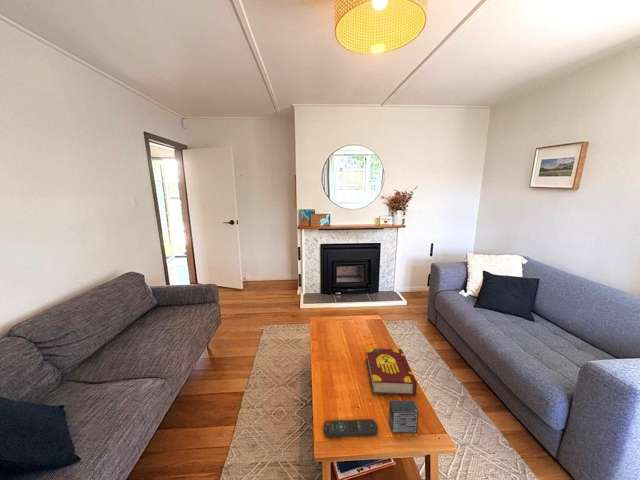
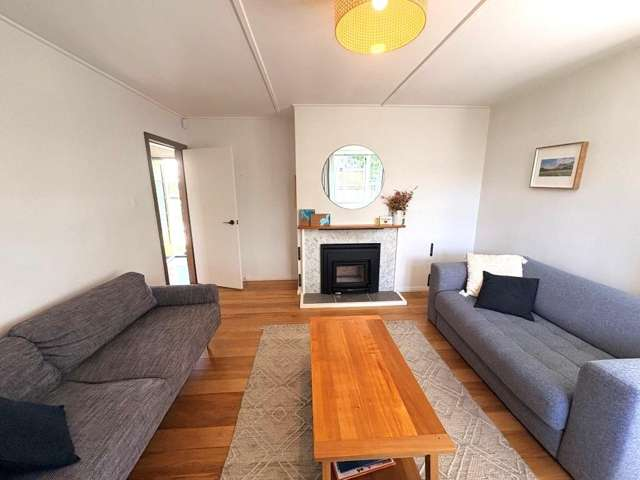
- remote control [323,418,379,438]
- book [365,347,418,397]
- small box [388,399,420,435]
